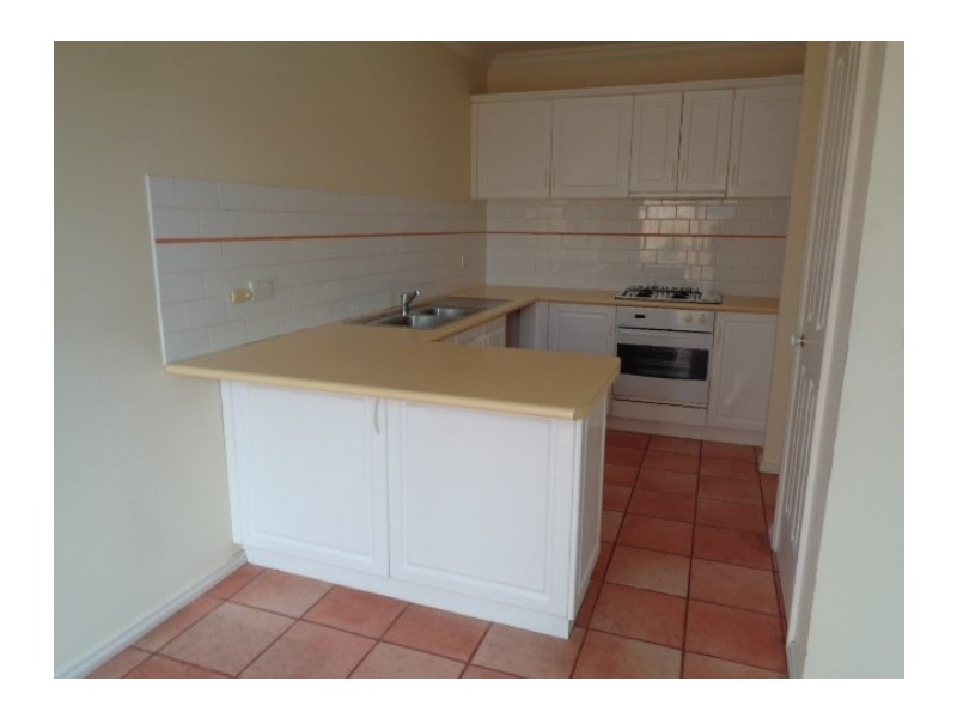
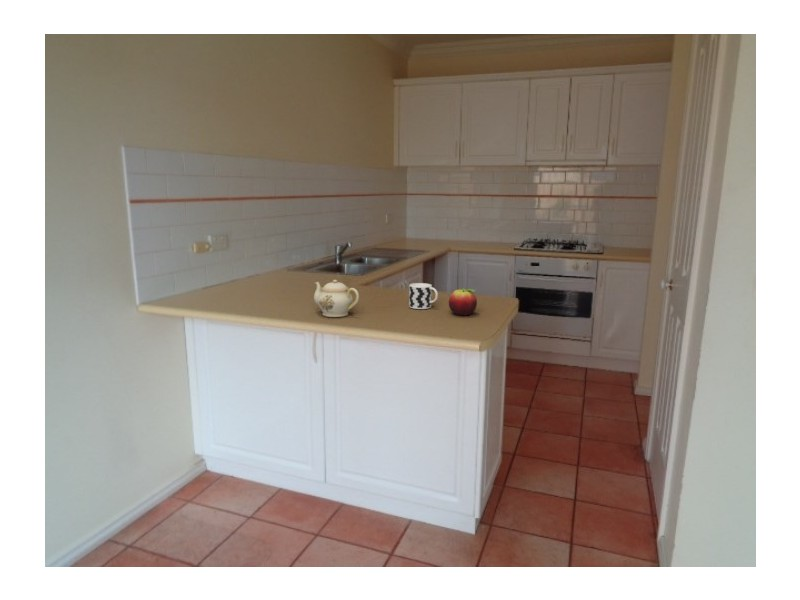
+ teapot [313,279,360,318]
+ fruit [448,287,478,316]
+ cup [408,282,439,310]
